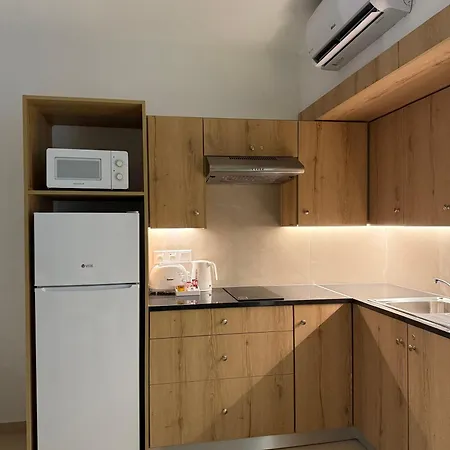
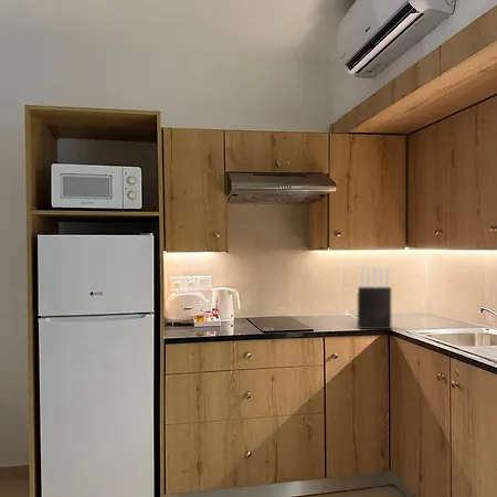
+ knife block [357,265,392,330]
